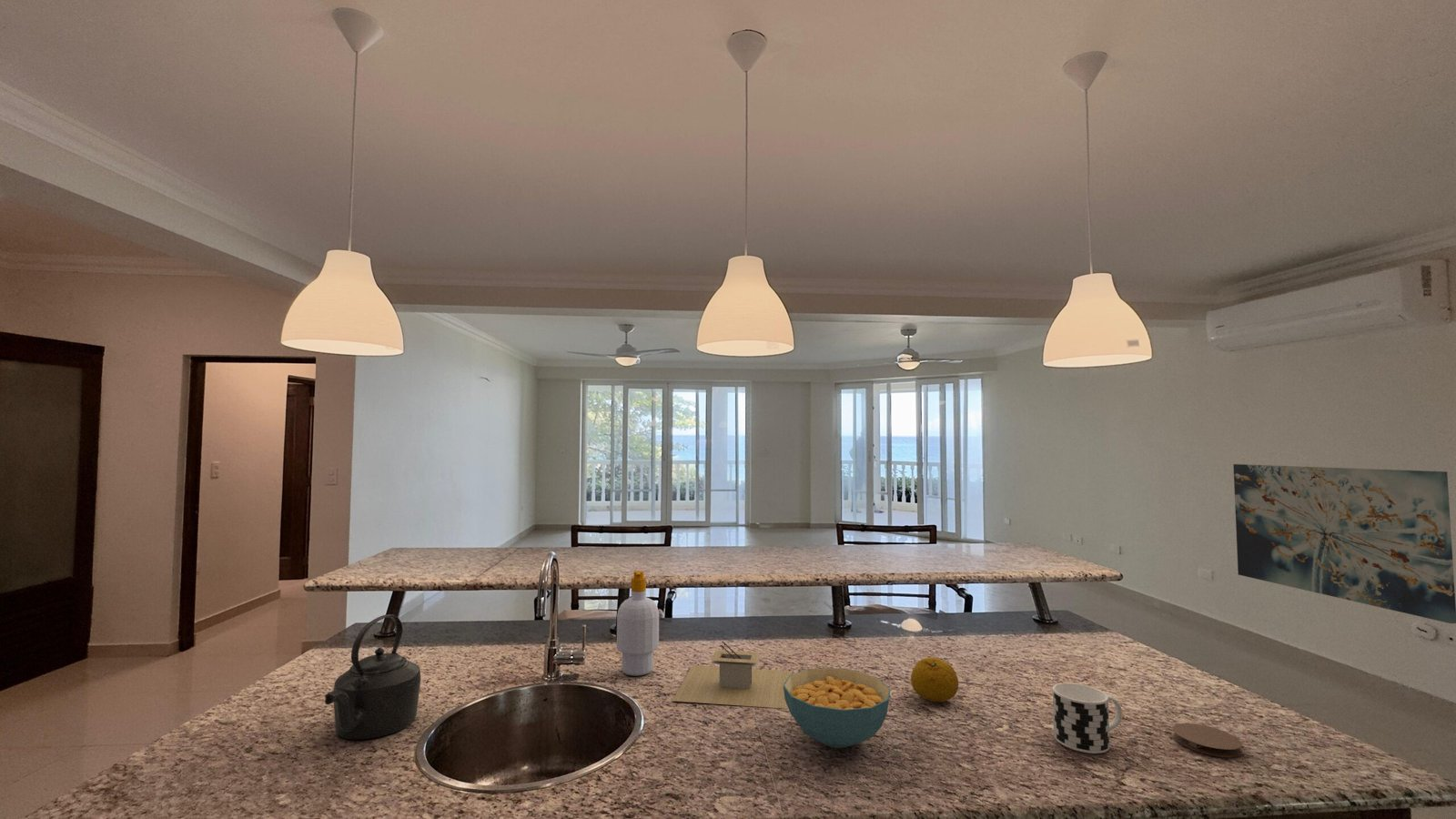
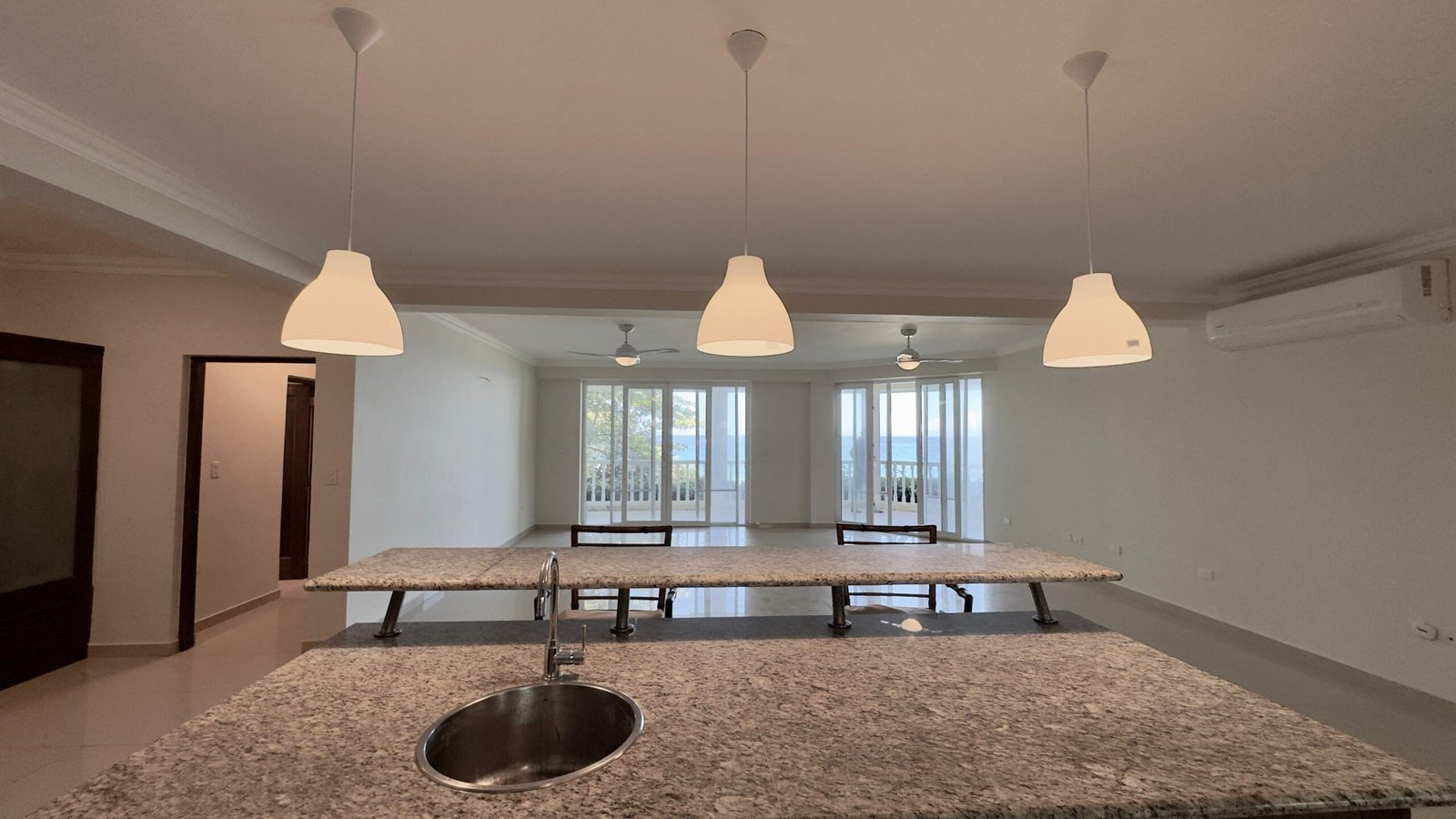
- utensil holder [672,641,793,710]
- cup [1052,682,1123,754]
- cereal bowl [784,667,891,749]
- soap bottle [616,570,660,677]
- fruit [910,657,959,703]
- wall art [1232,463,1456,624]
- coaster [1172,723,1243,758]
- kettle [324,613,421,741]
